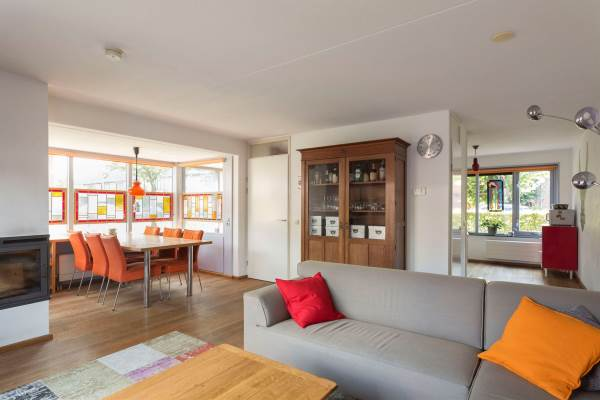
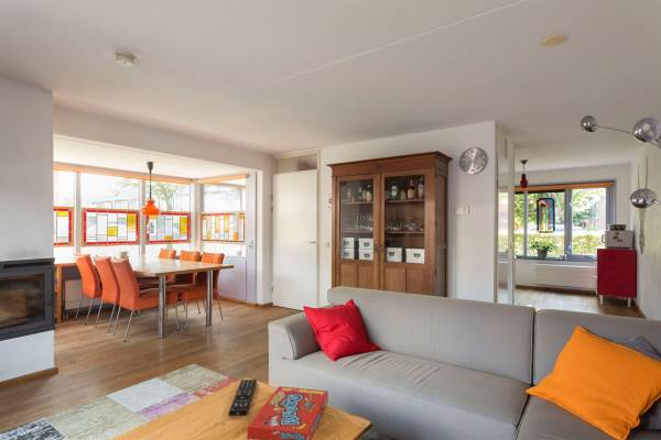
+ snack box [246,385,329,440]
+ remote control [228,378,258,417]
